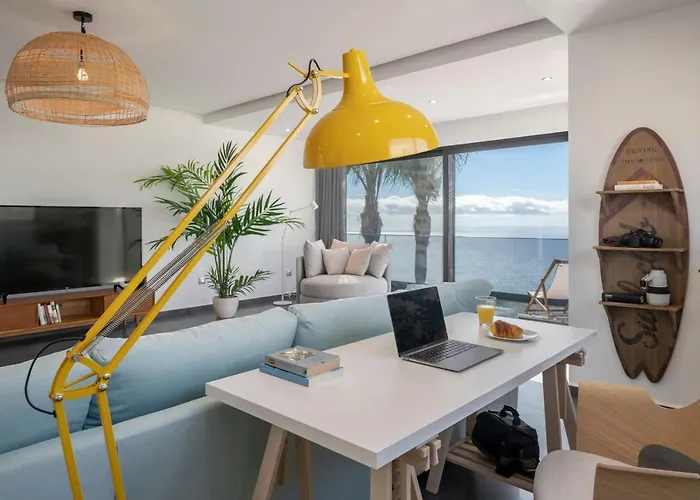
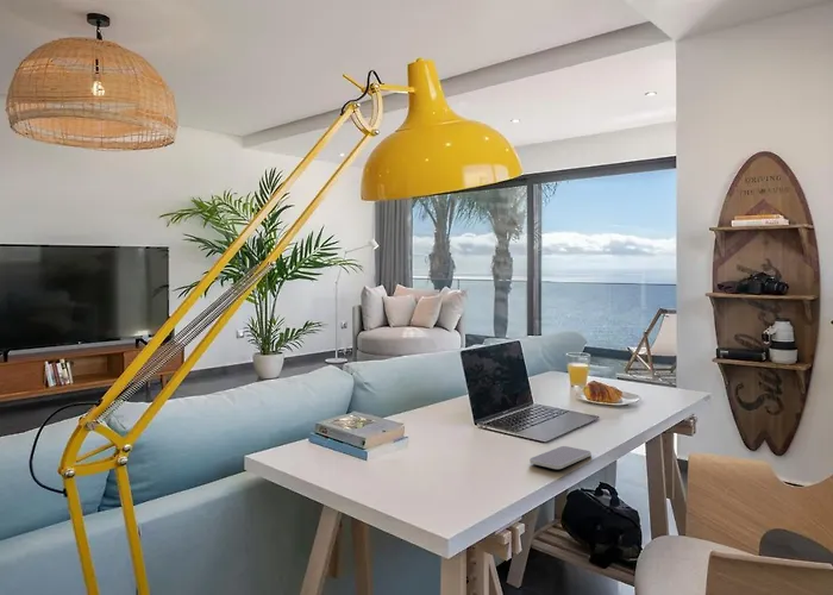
+ smartphone [528,445,593,470]
